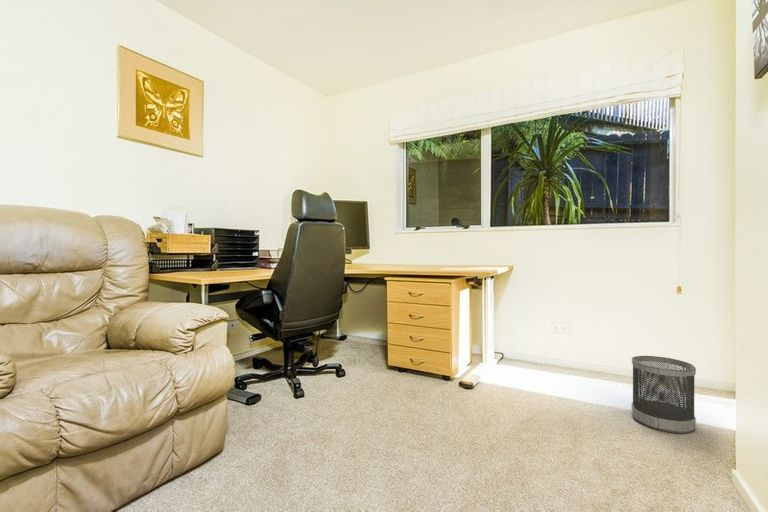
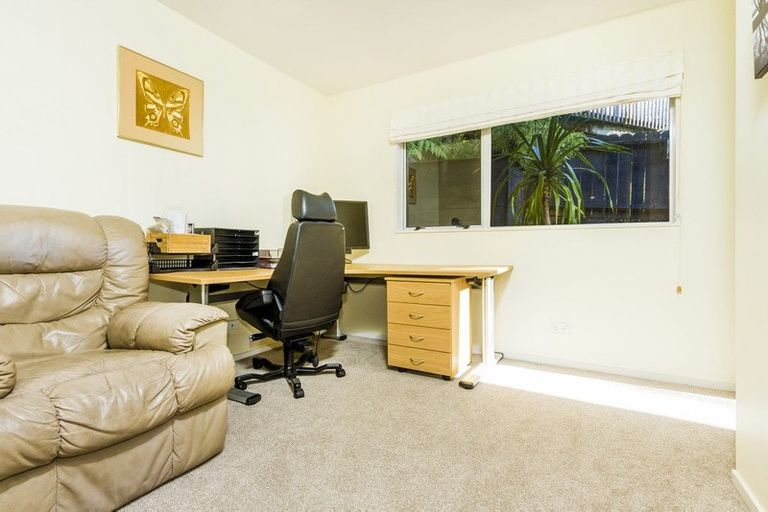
- wastebasket [631,355,697,435]
